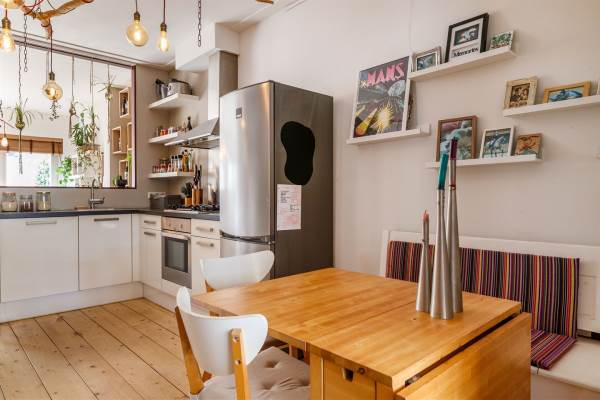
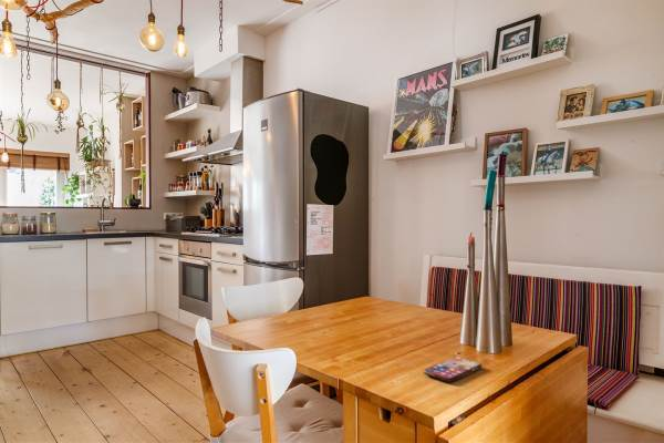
+ smartphone [423,356,483,383]
